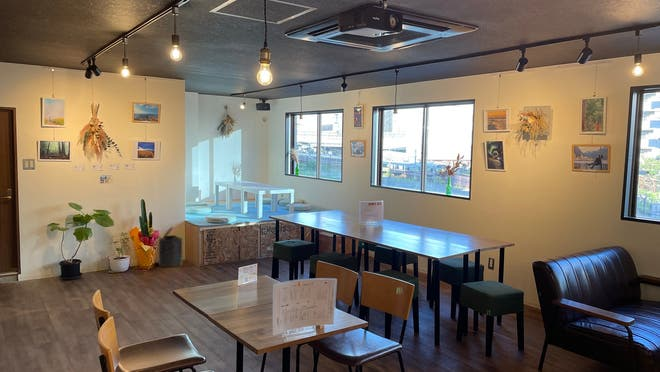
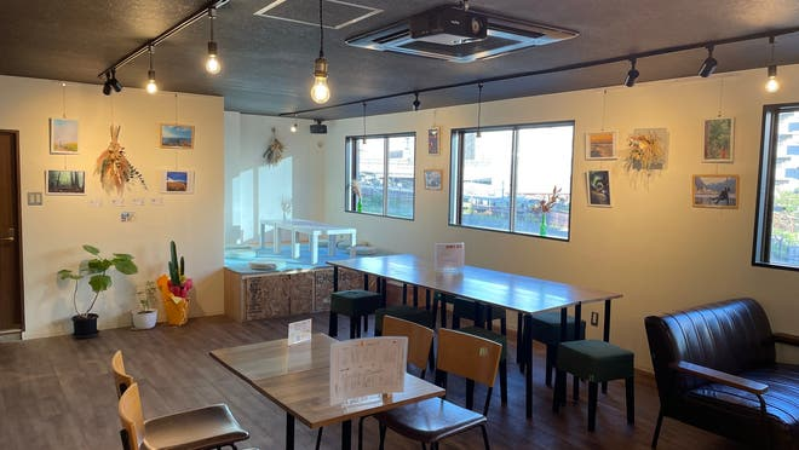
- trash can [157,226,184,268]
